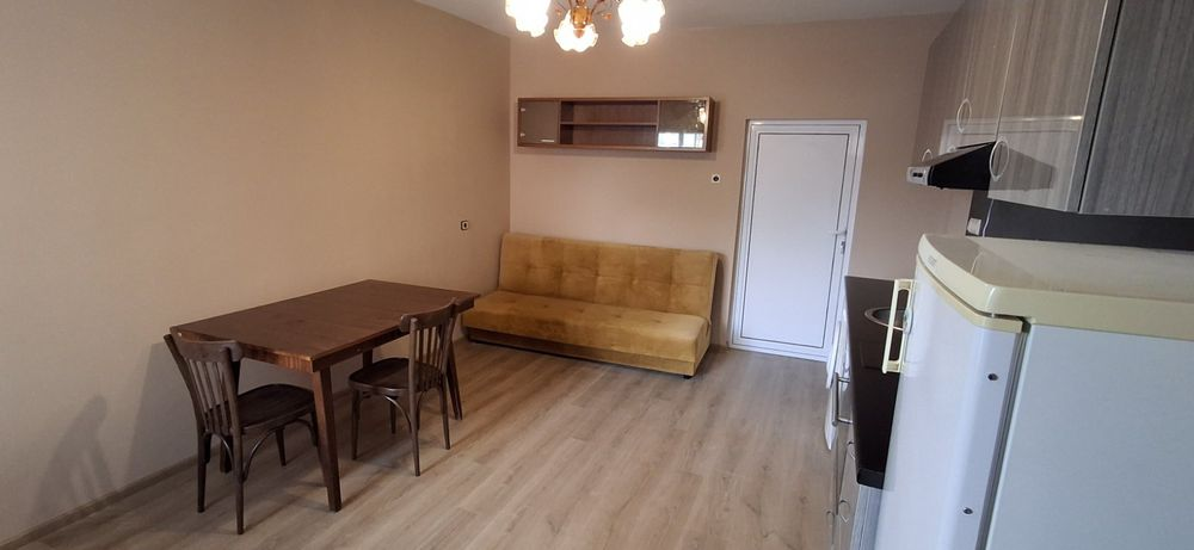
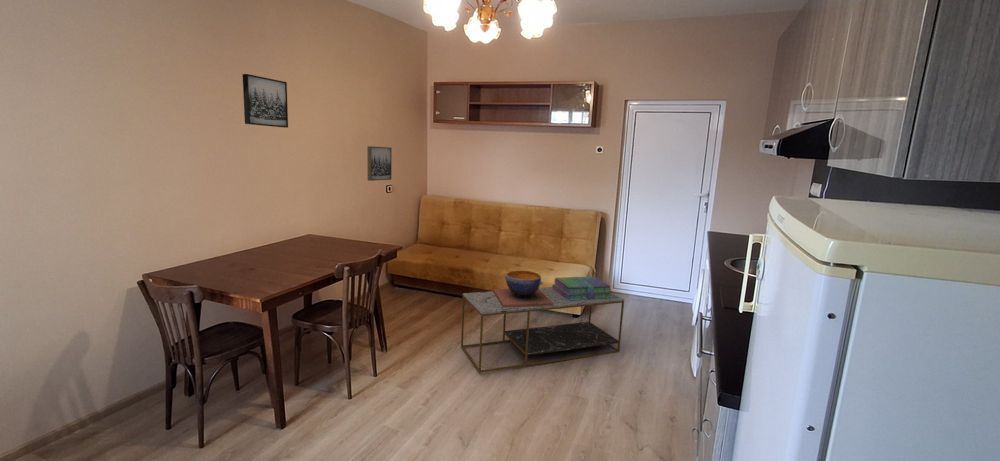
+ coffee table [460,286,625,374]
+ wall art [366,145,393,182]
+ decorative bowl [492,269,553,307]
+ stack of books [551,275,612,301]
+ wall art [242,73,289,129]
